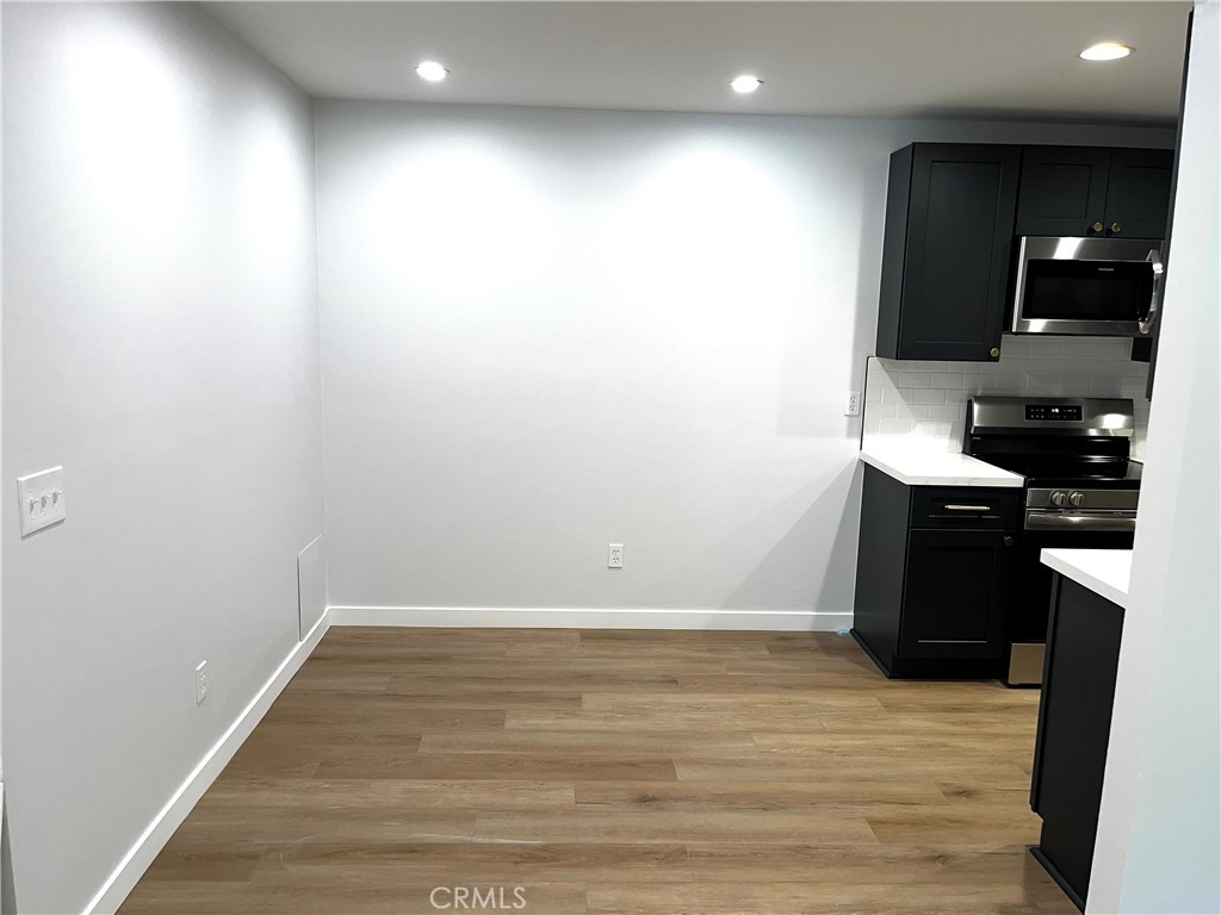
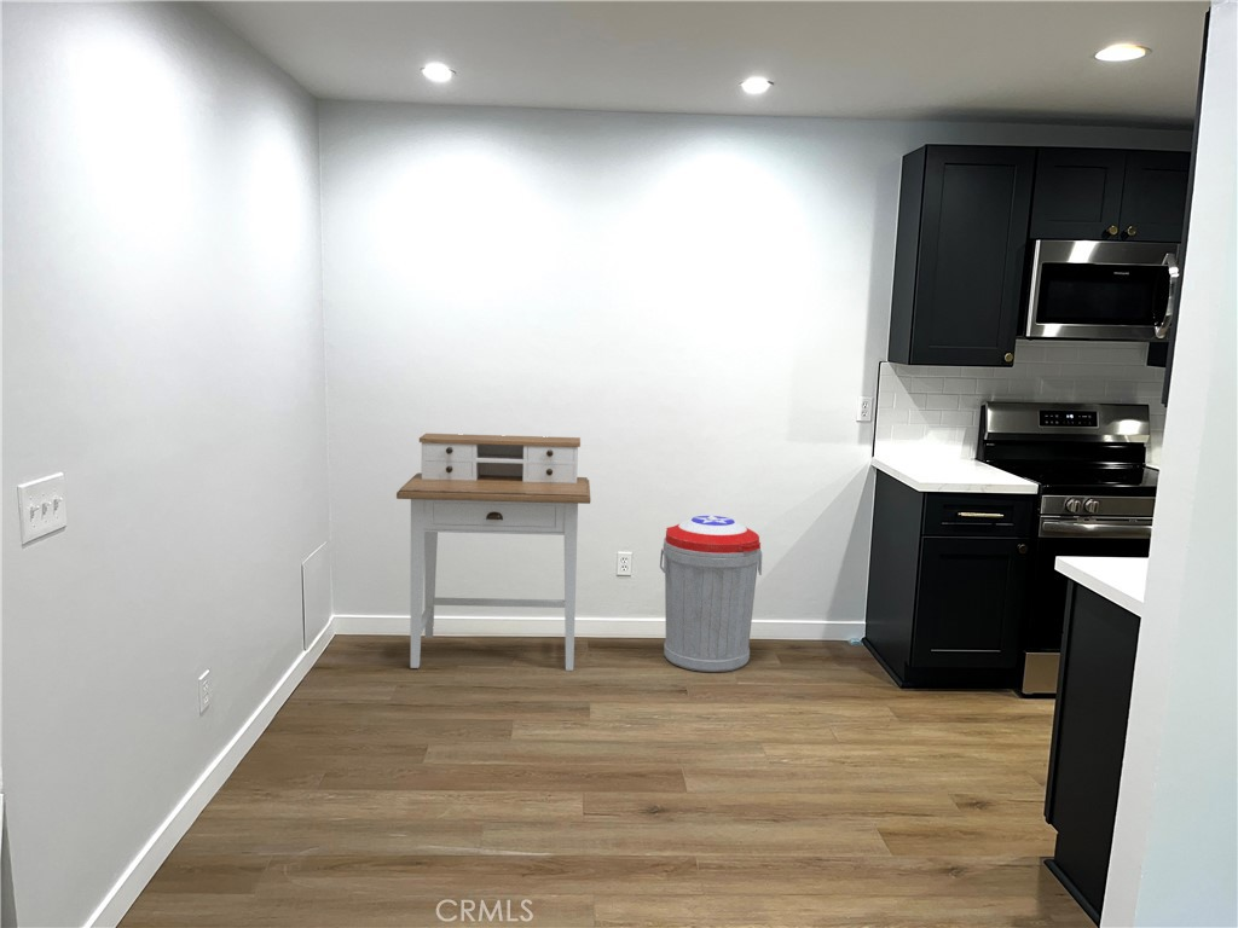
+ desk [395,433,591,672]
+ trash can [659,515,763,673]
